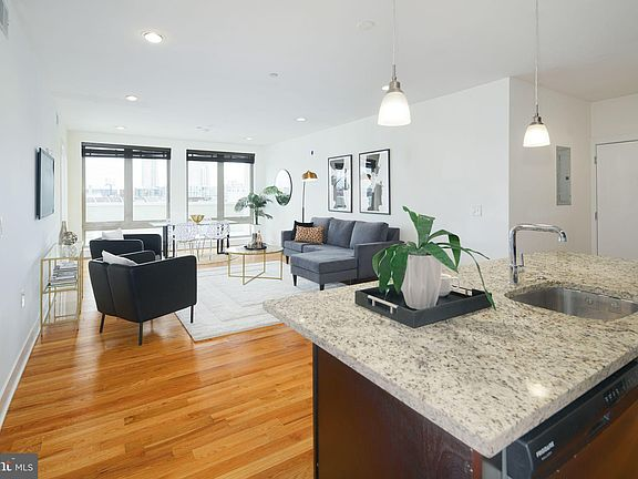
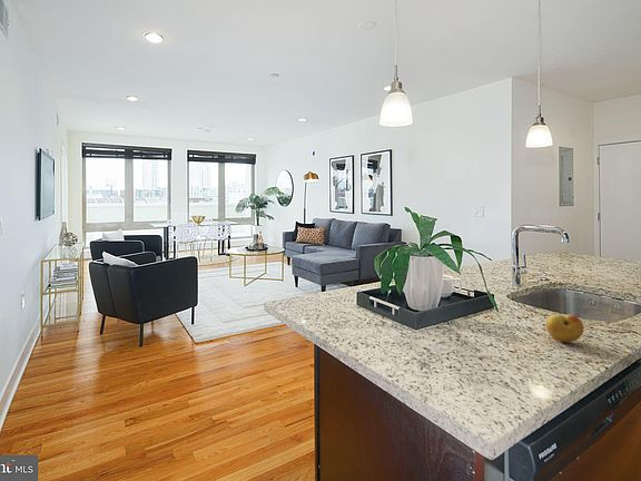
+ fruit [545,313,585,343]
